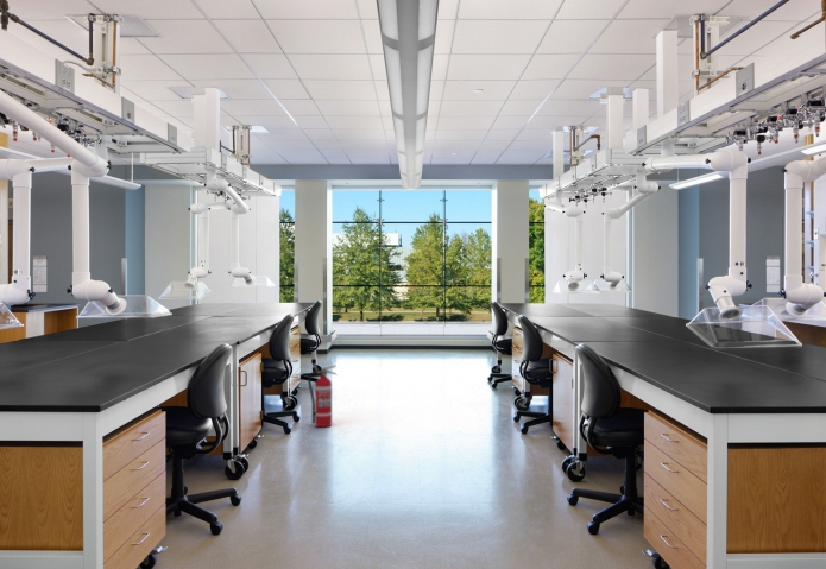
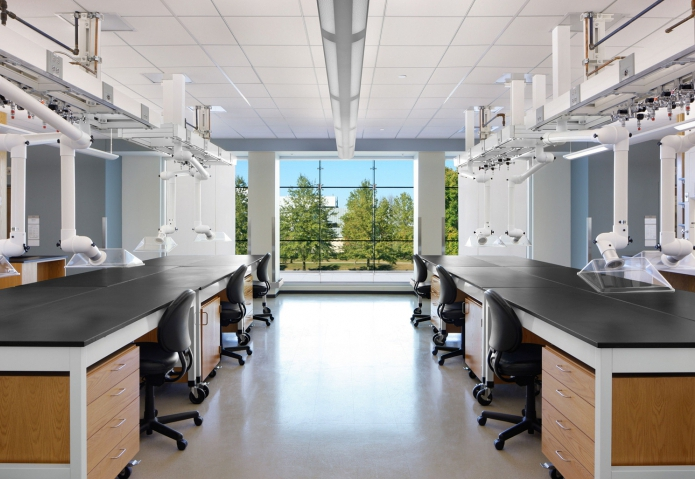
- fire extinguisher [307,363,338,428]
